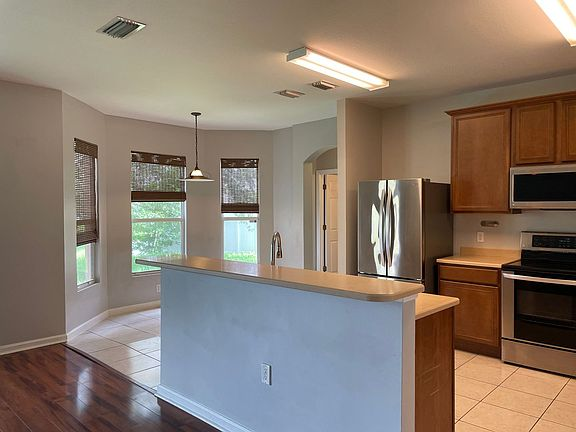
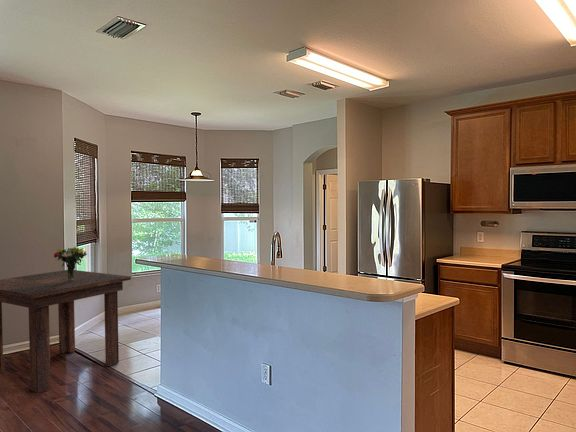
+ bouquet [53,246,88,281]
+ dining table [0,269,132,394]
